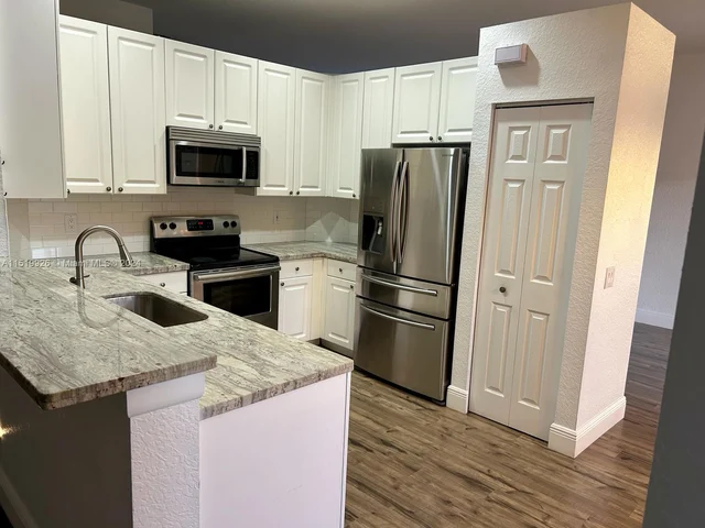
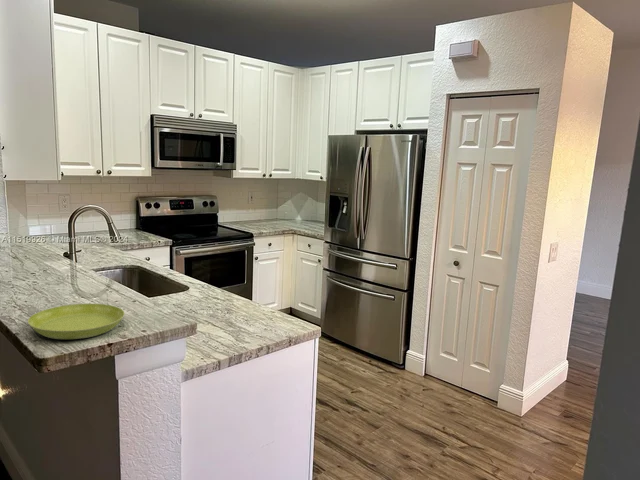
+ saucer [27,303,125,340]
